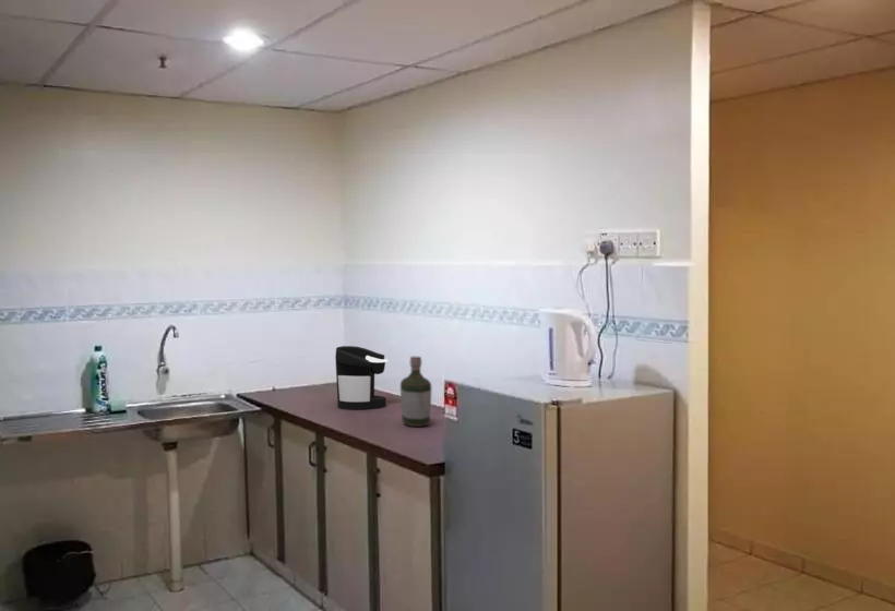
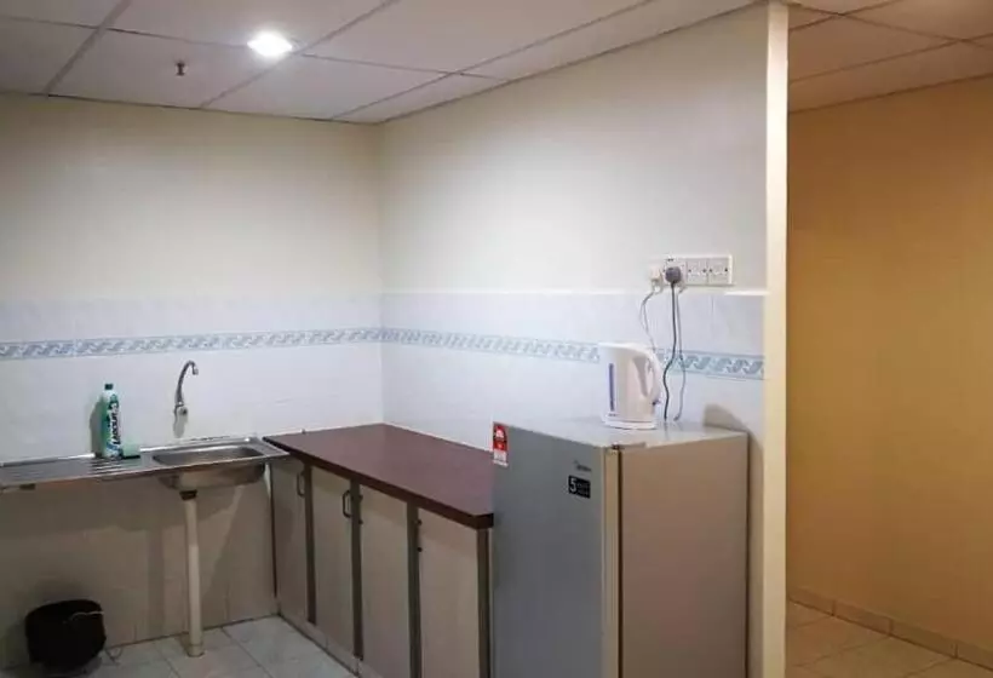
- bottle [399,356,432,428]
- coffee maker [334,345,390,410]
